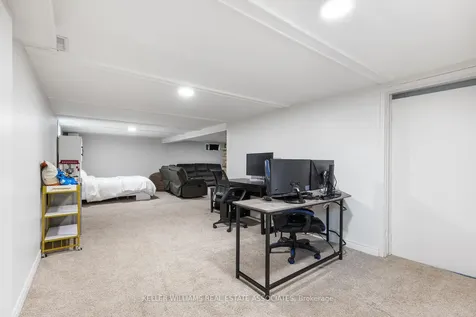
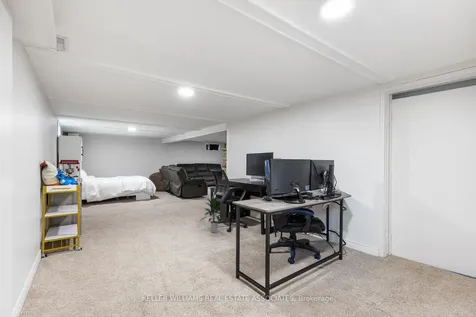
+ indoor plant [198,196,227,233]
